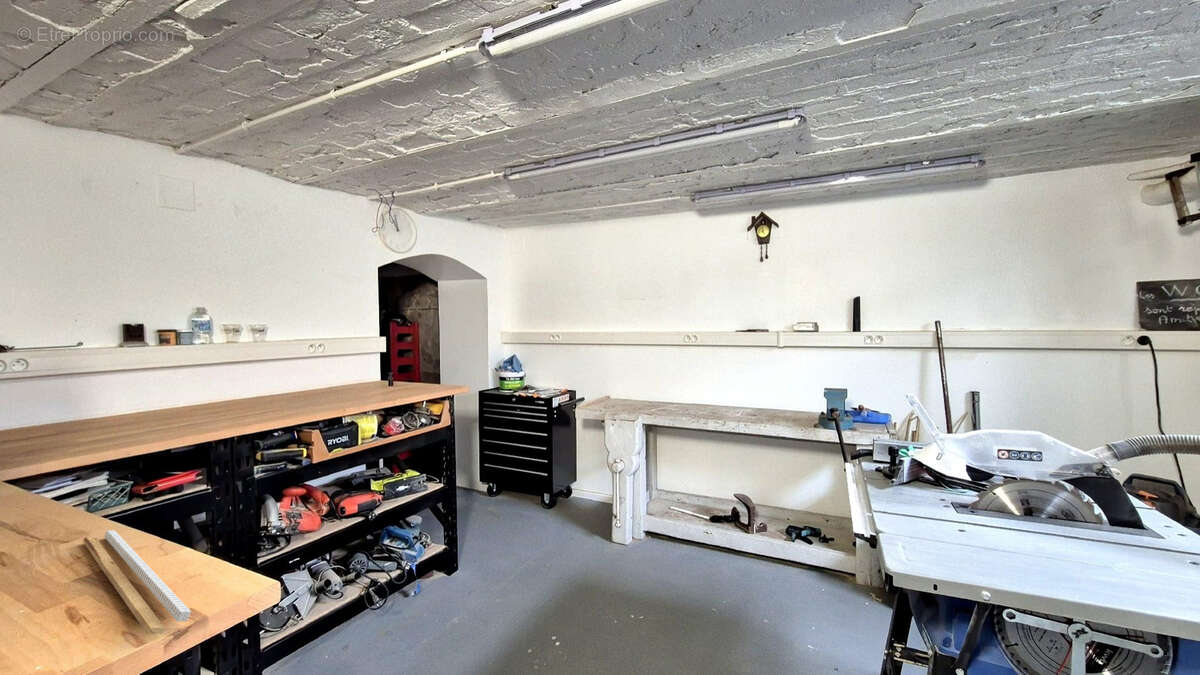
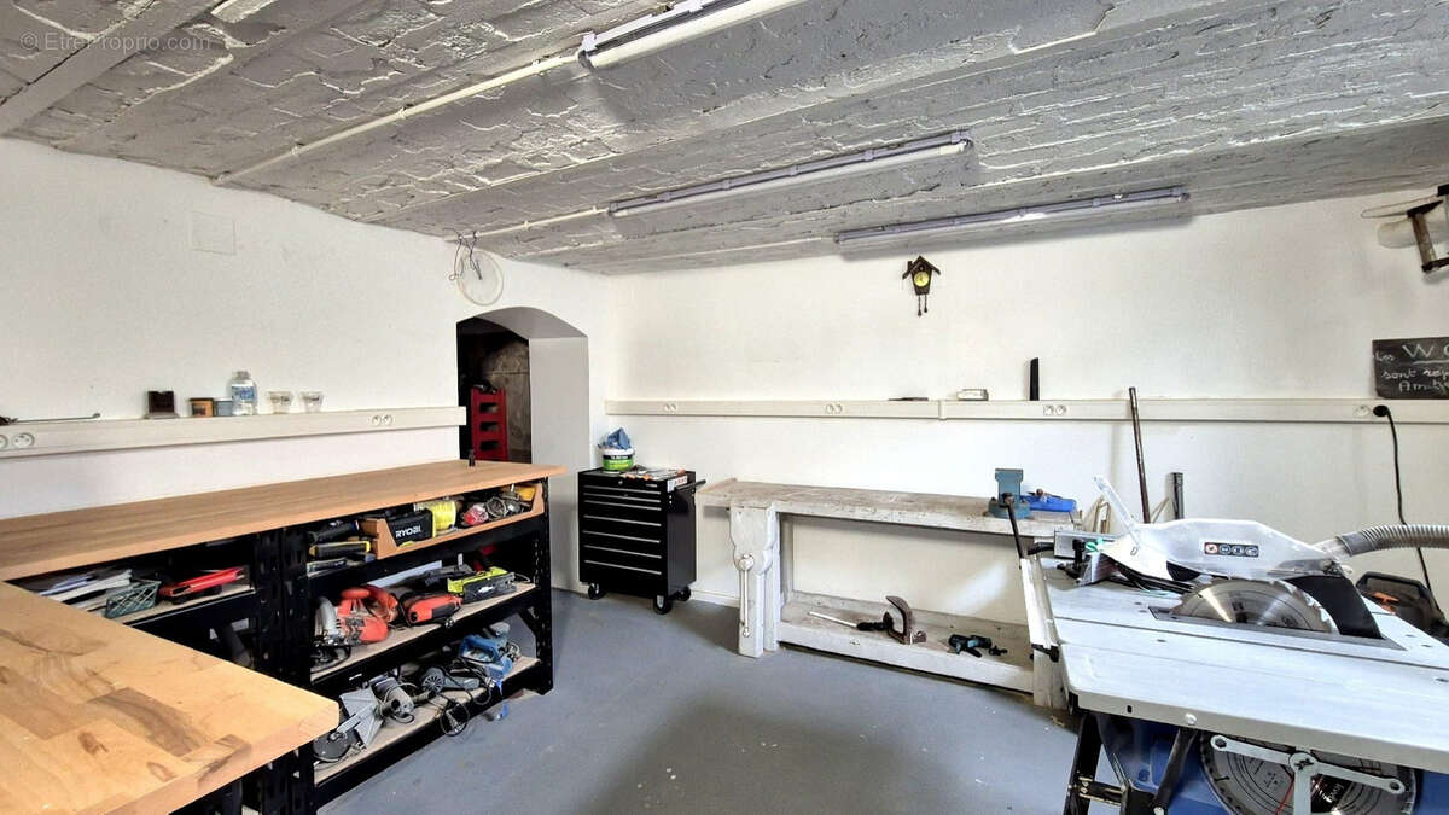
- tape measure [82,529,192,635]
